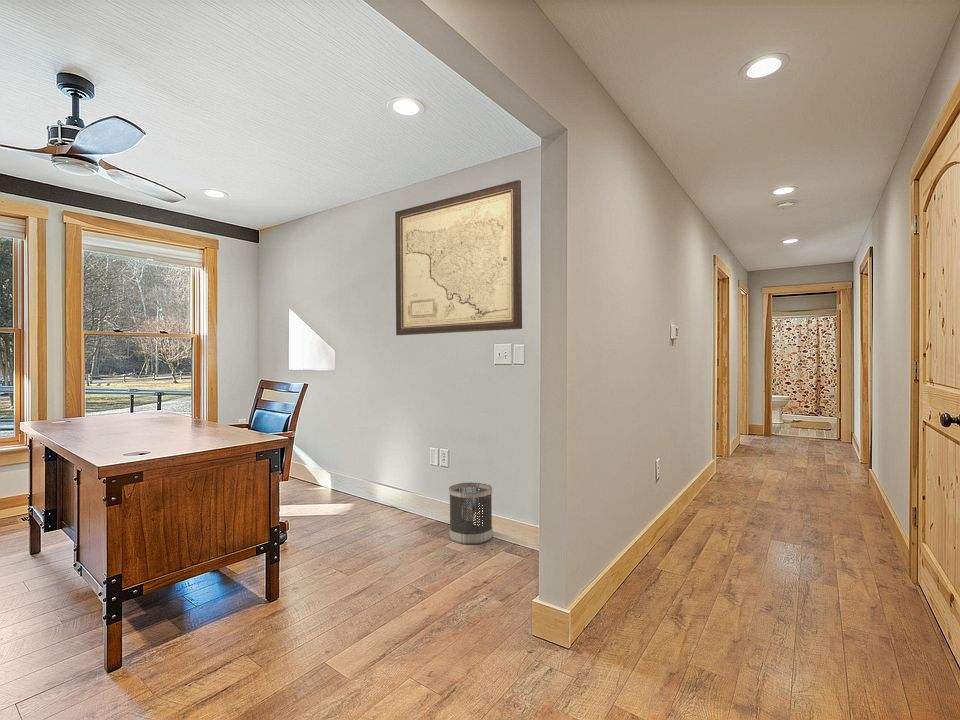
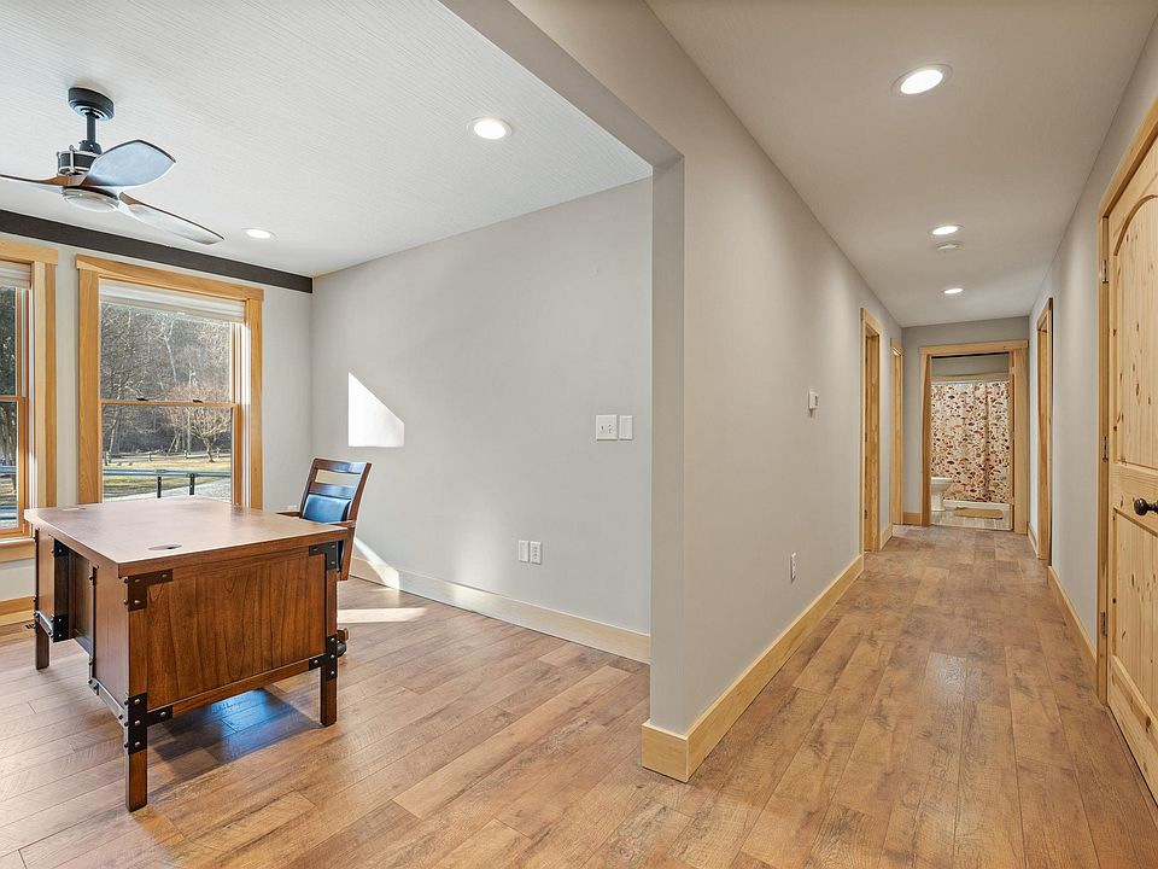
- wastebasket [448,481,493,545]
- wall art [394,179,523,336]
